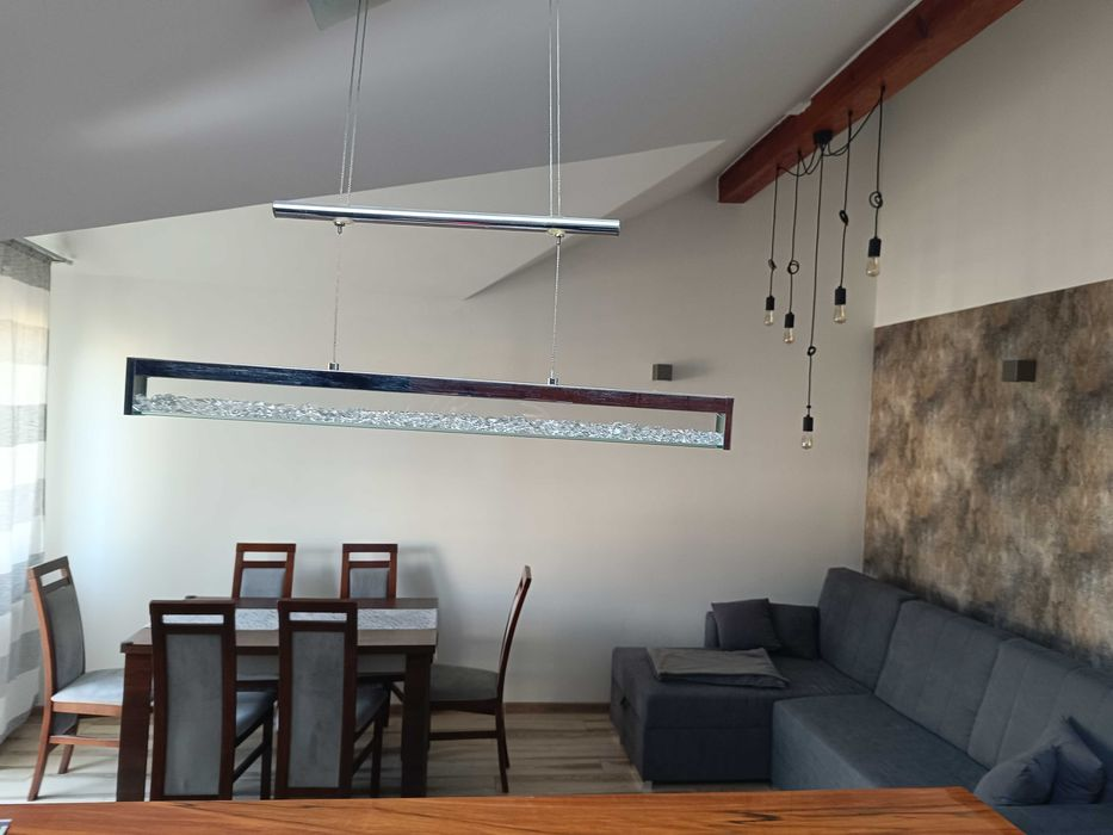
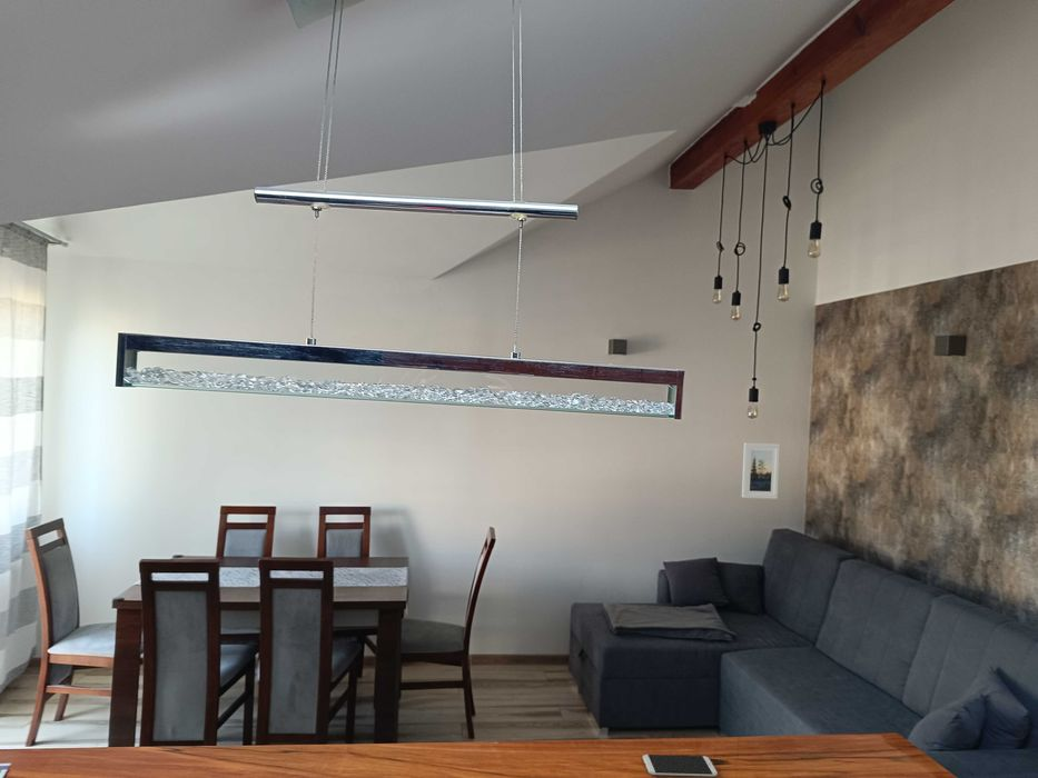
+ smartphone [642,754,719,777]
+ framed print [741,441,781,500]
